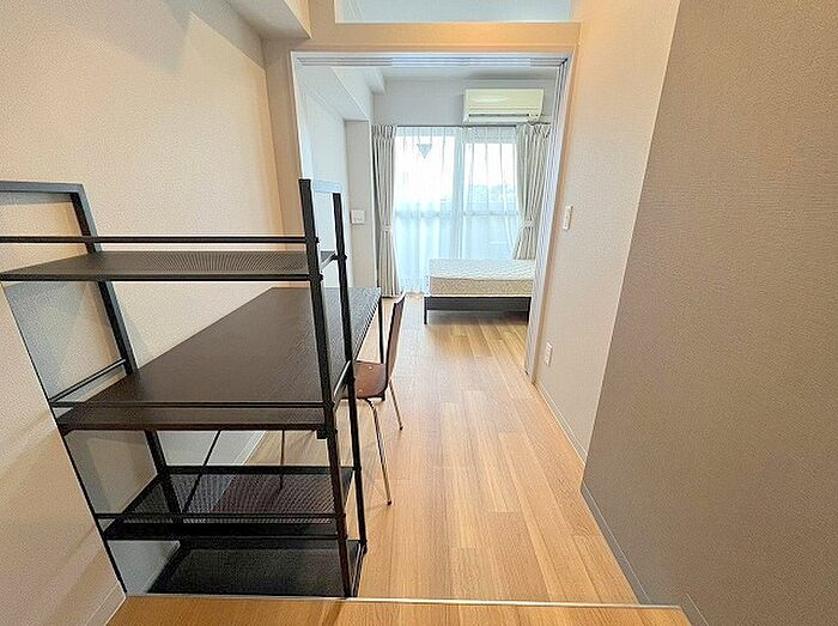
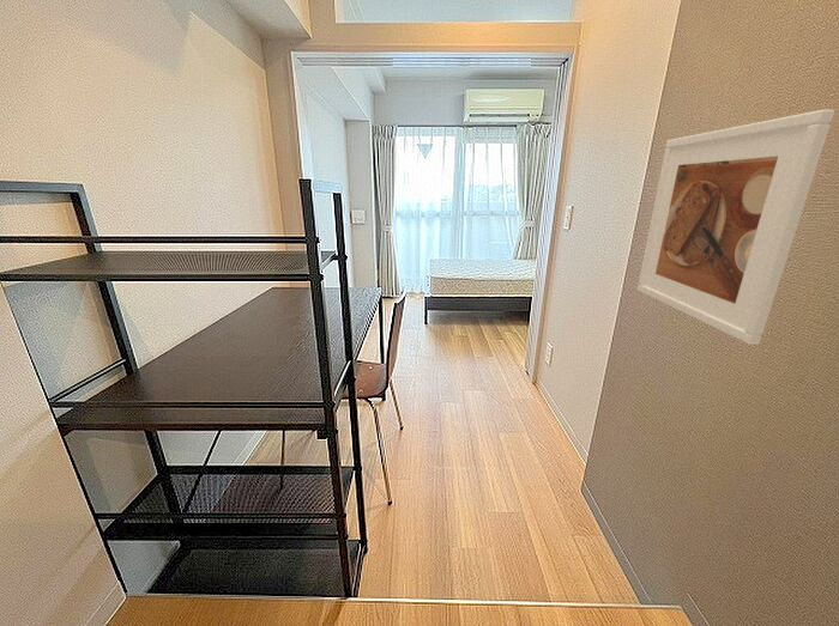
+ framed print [636,108,837,346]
